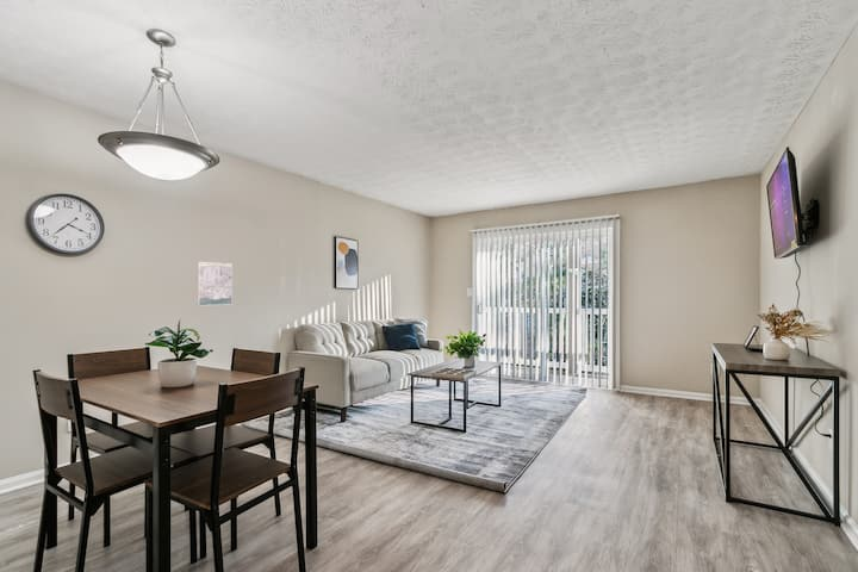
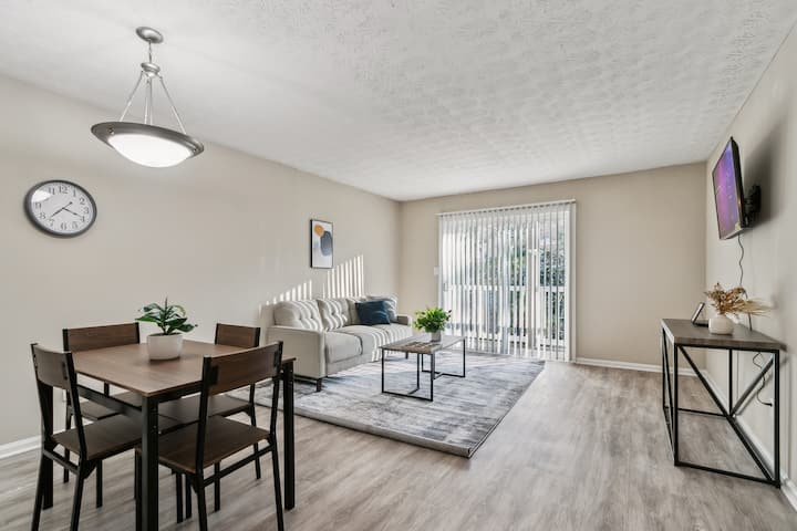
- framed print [195,261,234,306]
